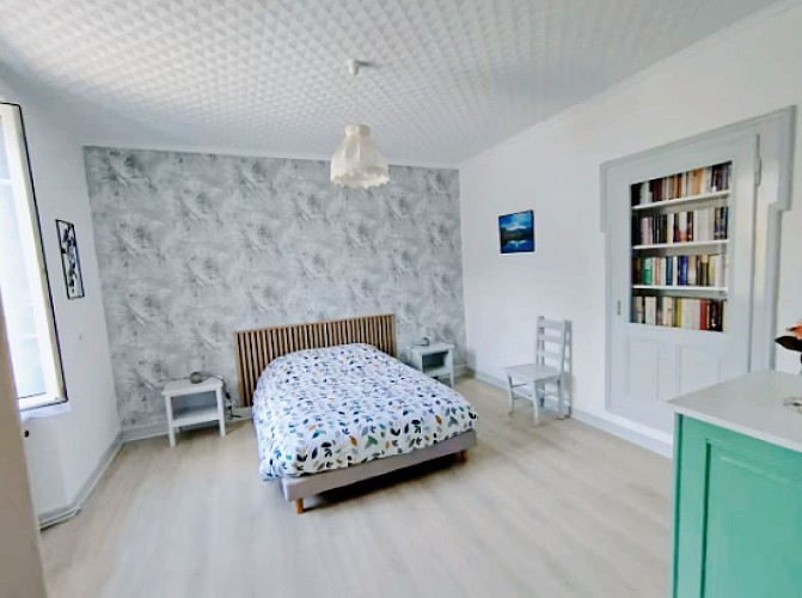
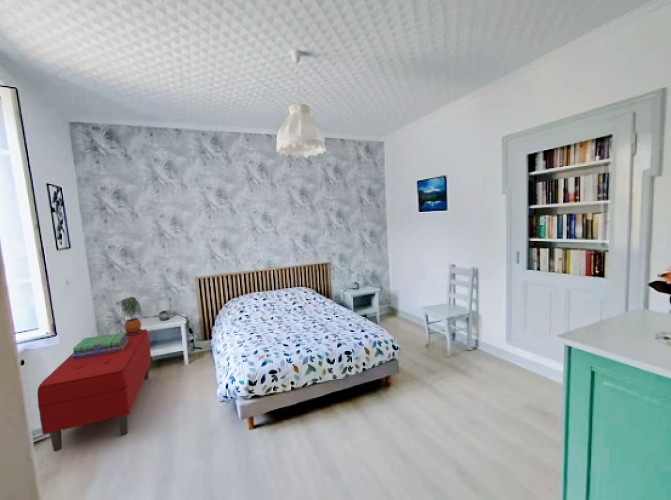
+ bench [36,328,152,453]
+ potted plant [120,296,144,335]
+ stack of books [71,331,128,359]
